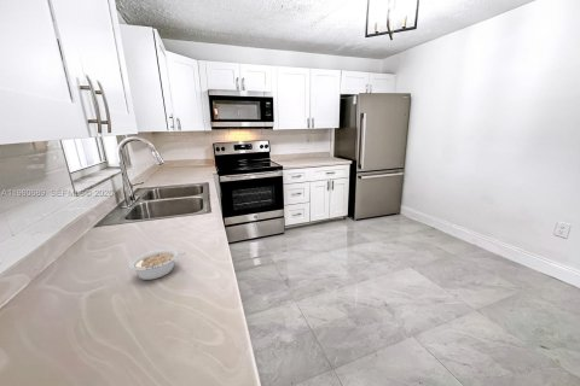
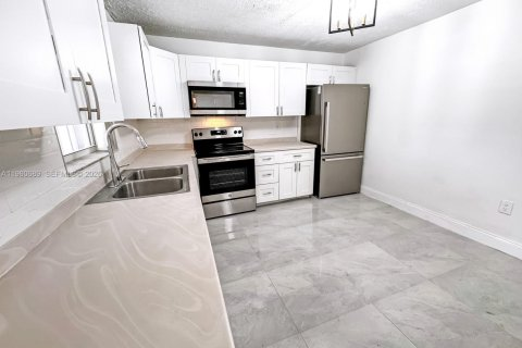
- legume [128,247,186,281]
